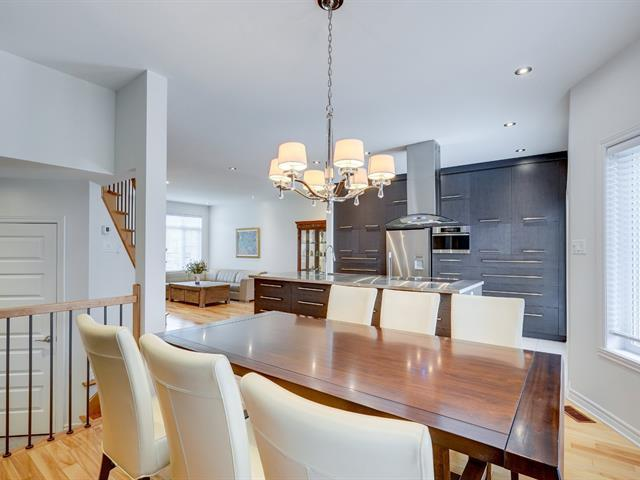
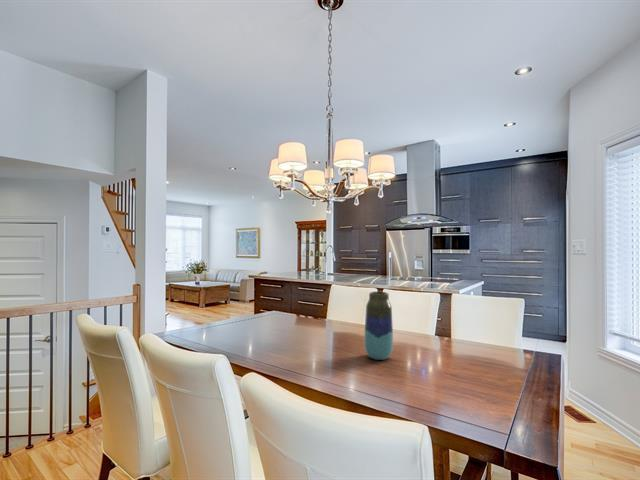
+ vase [363,291,394,361]
